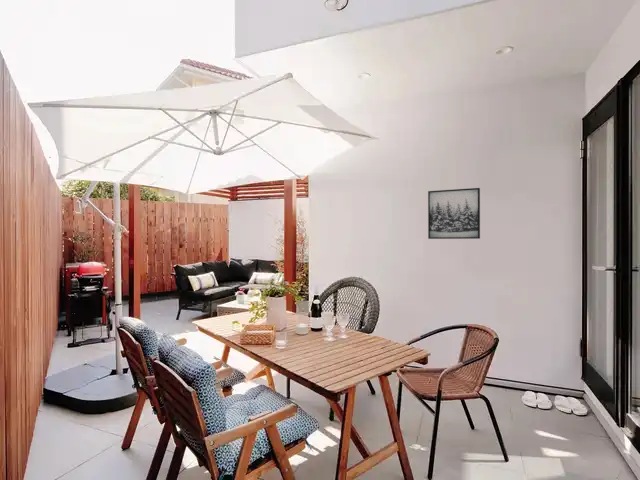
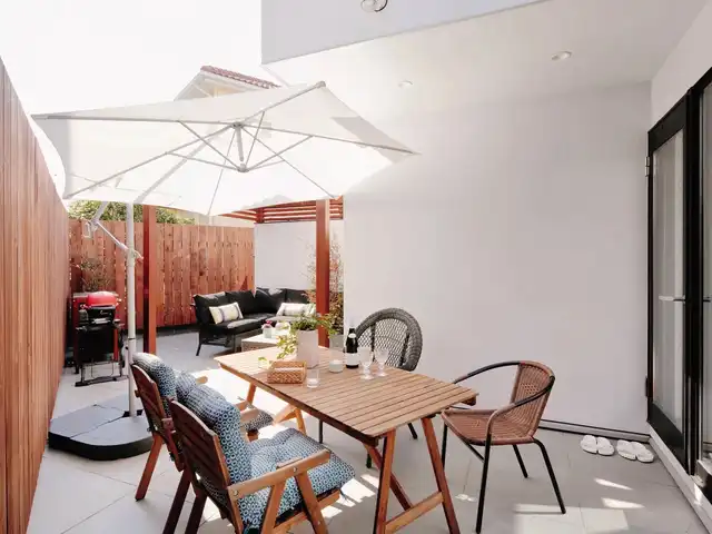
- wall art [427,187,481,240]
